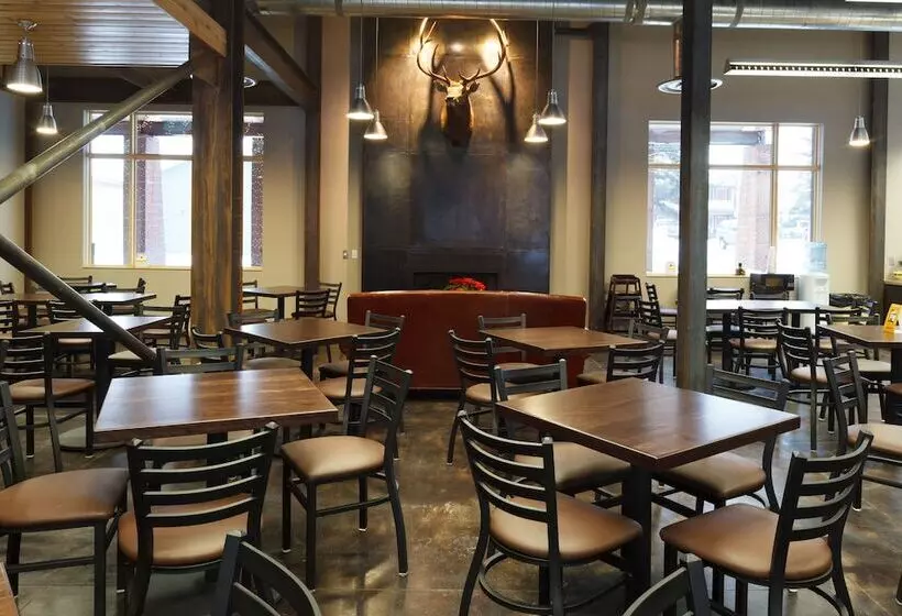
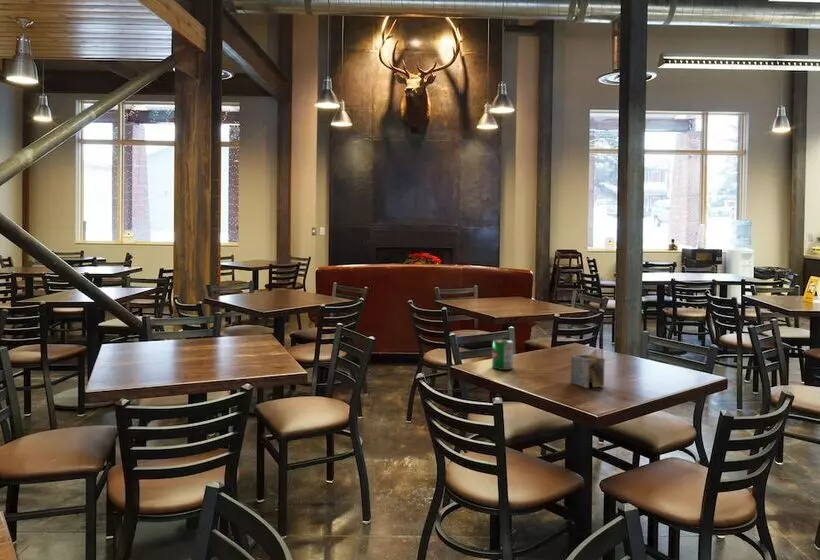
+ napkin holder [570,347,606,389]
+ can [491,339,514,371]
